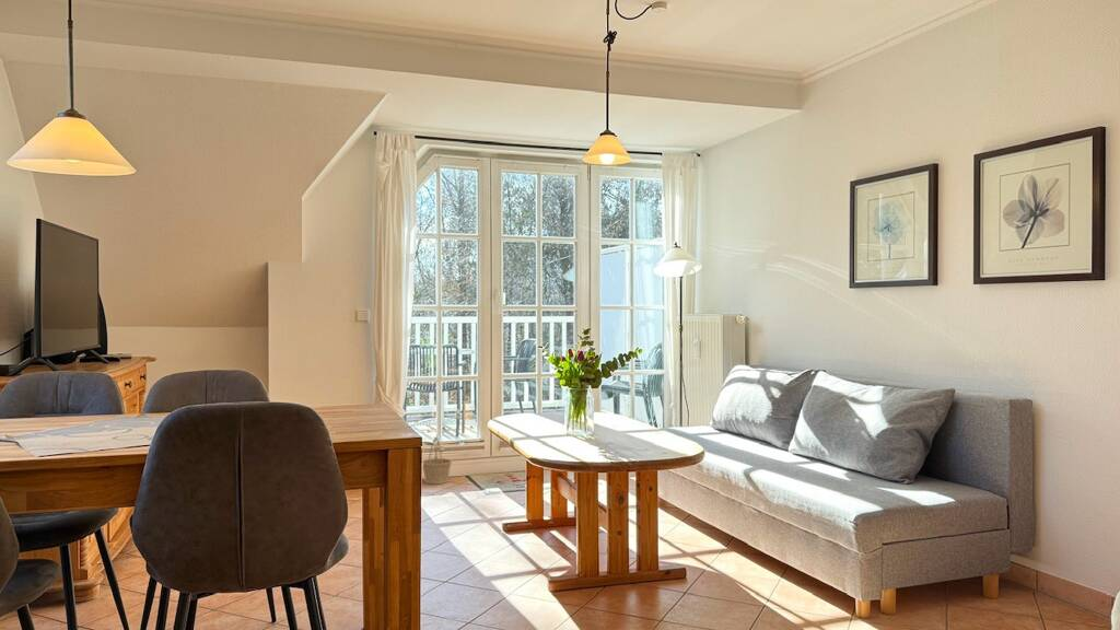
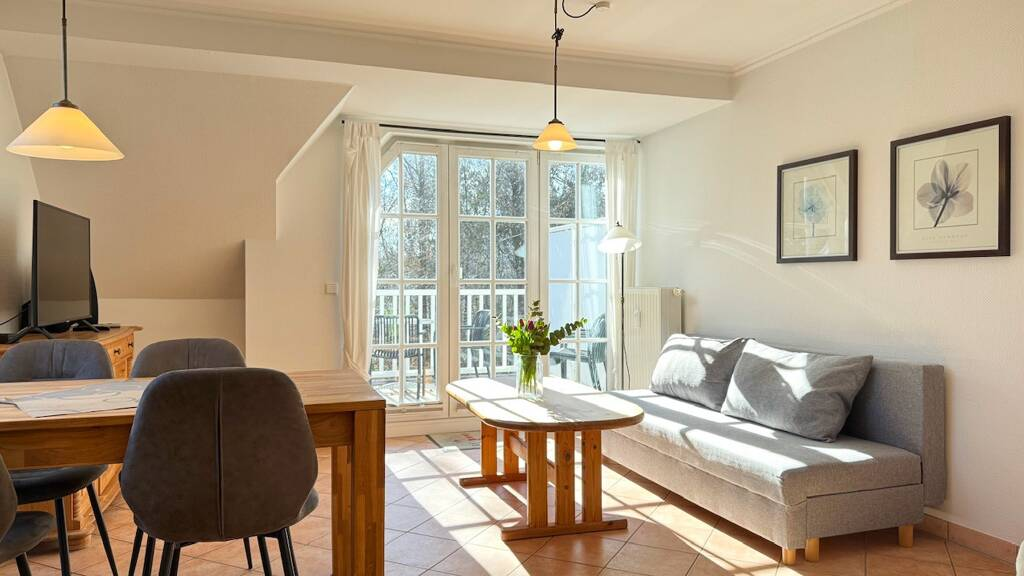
- basket [422,435,453,485]
